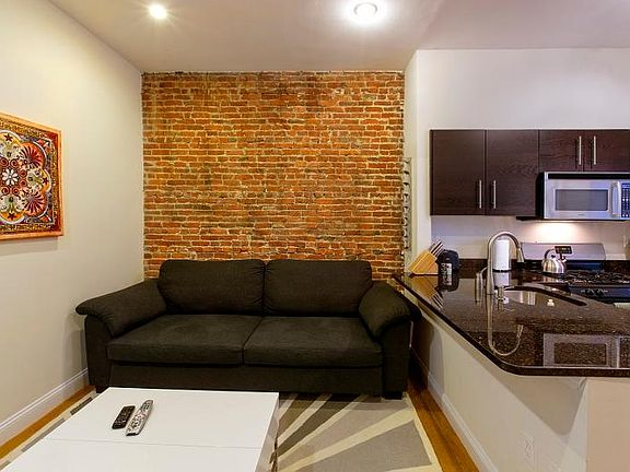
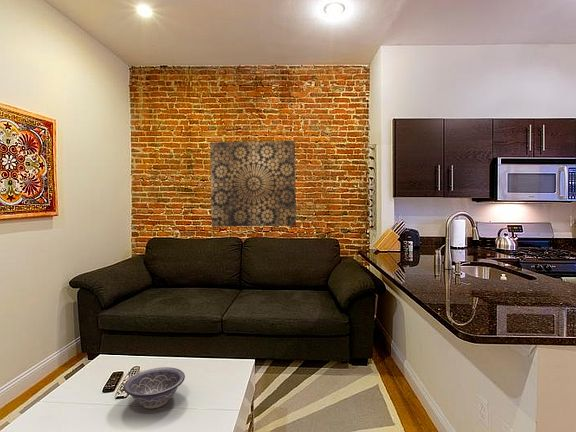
+ decorative bowl [123,366,186,409]
+ wall art [209,140,297,228]
